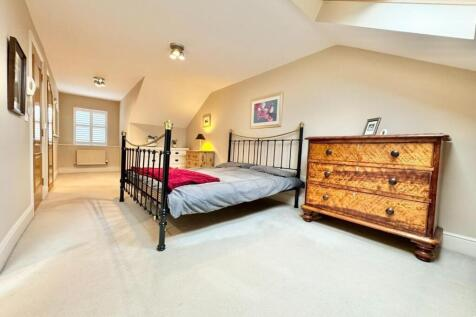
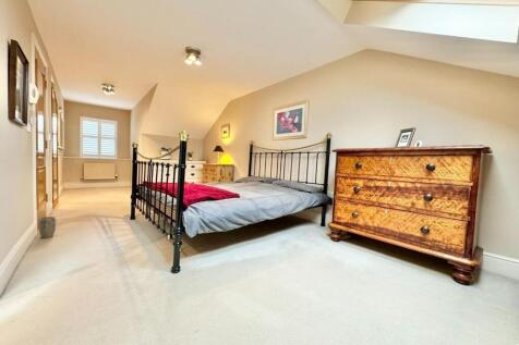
+ plant pot [37,215,57,239]
